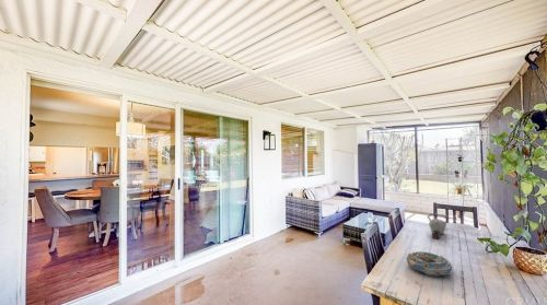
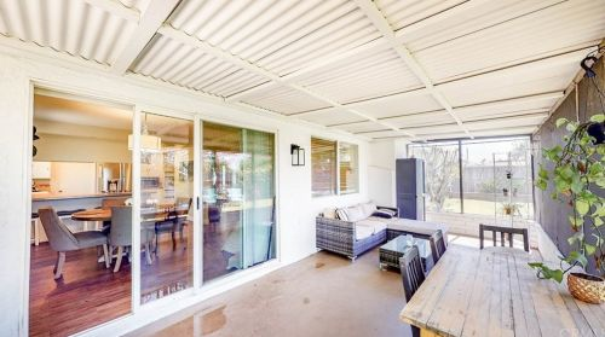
- decorative bowl [405,250,454,278]
- kettle [427,212,450,241]
